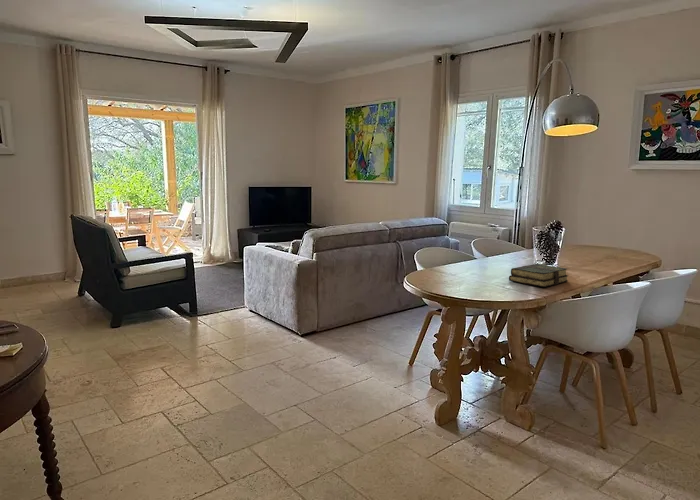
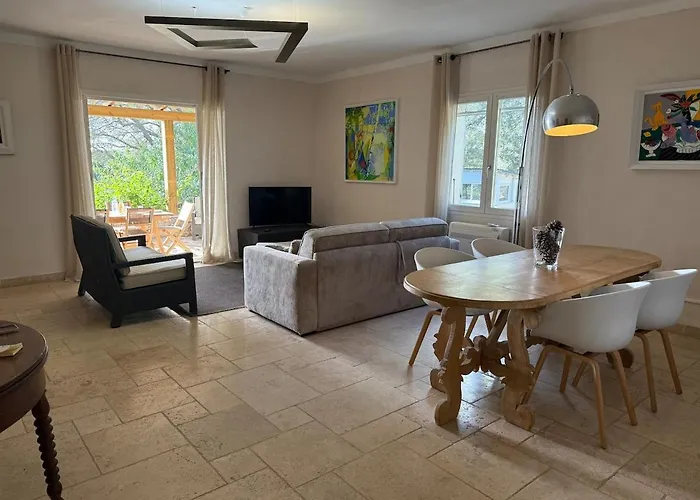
- book [508,263,569,288]
